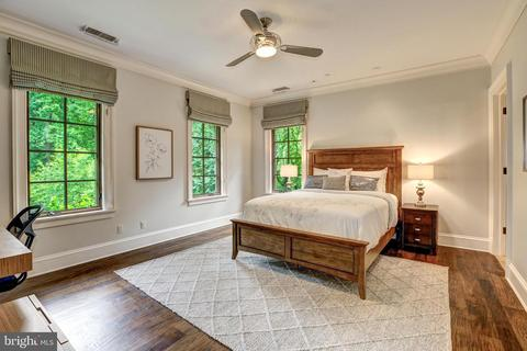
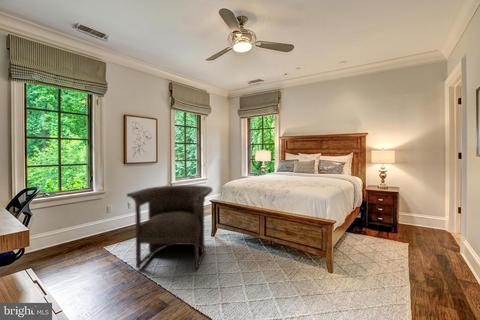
+ armchair [126,184,214,271]
